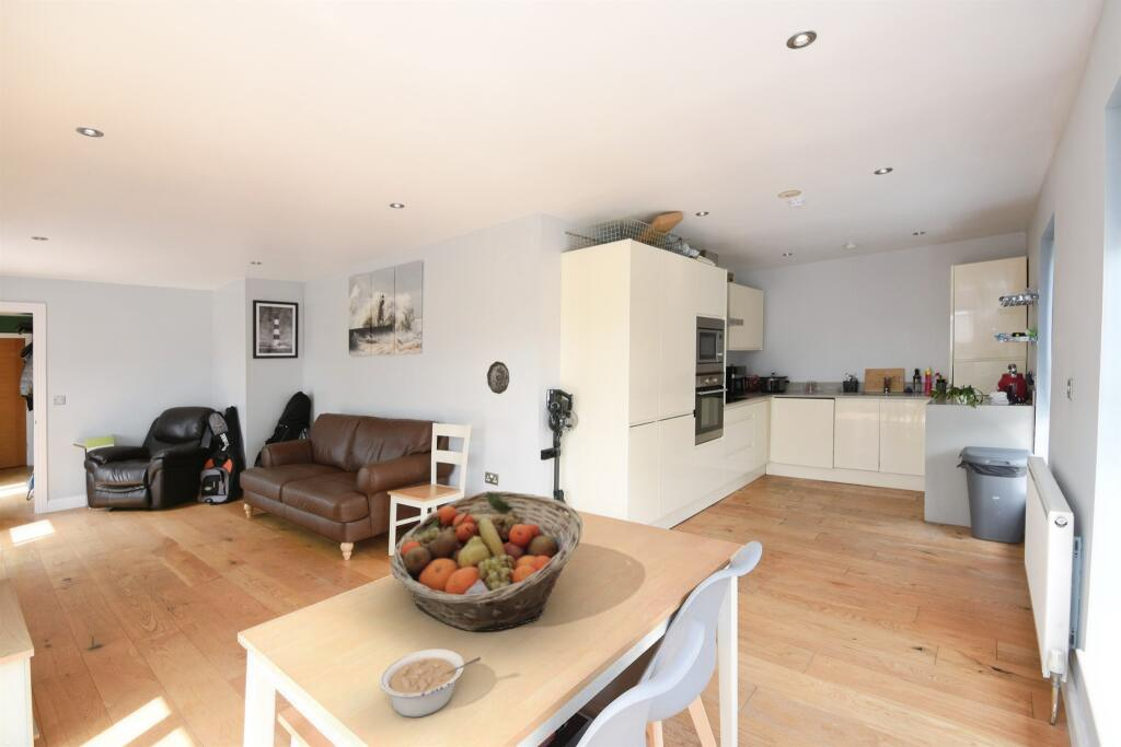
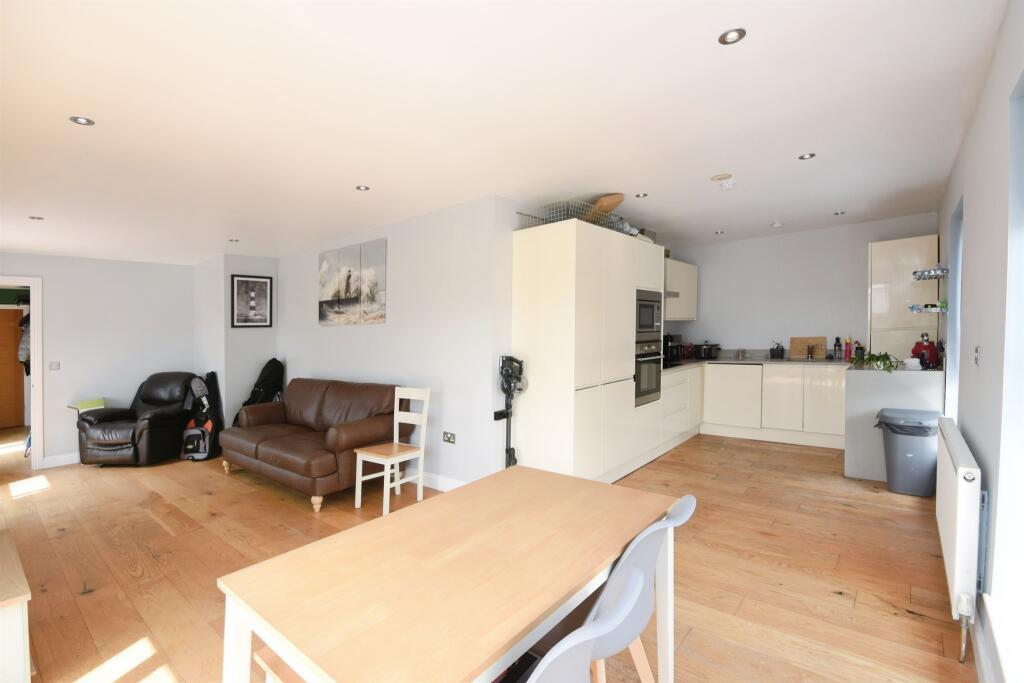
- decorative plate [486,360,510,395]
- fruit basket [390,490,583,632]
- legume [379,647,482,719]
